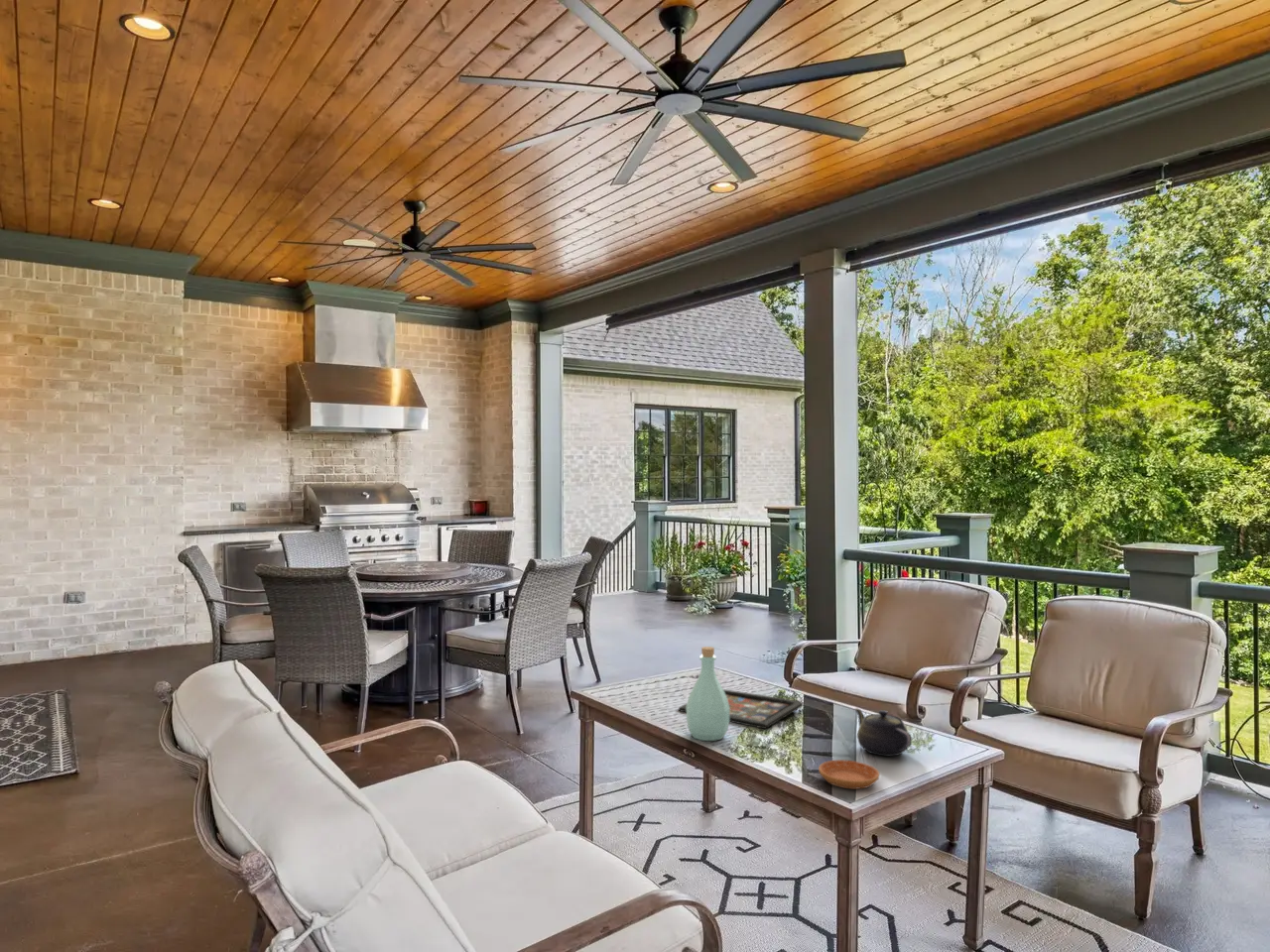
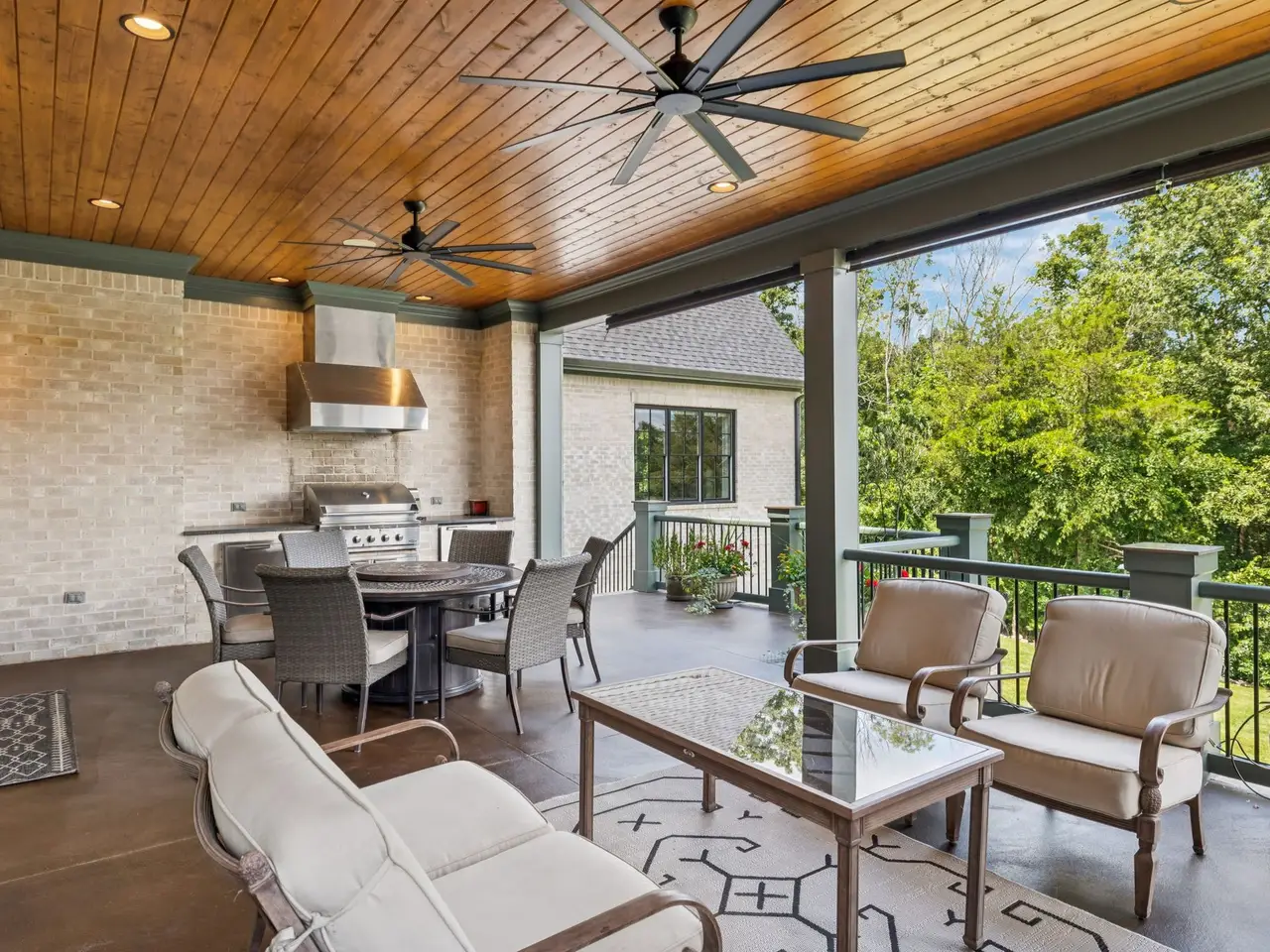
- saucer [818,759,880,790]
- bottle [686,646,730,742]
- decorative tray [678,688,804,730]
- teapot [854,707,913,757]
